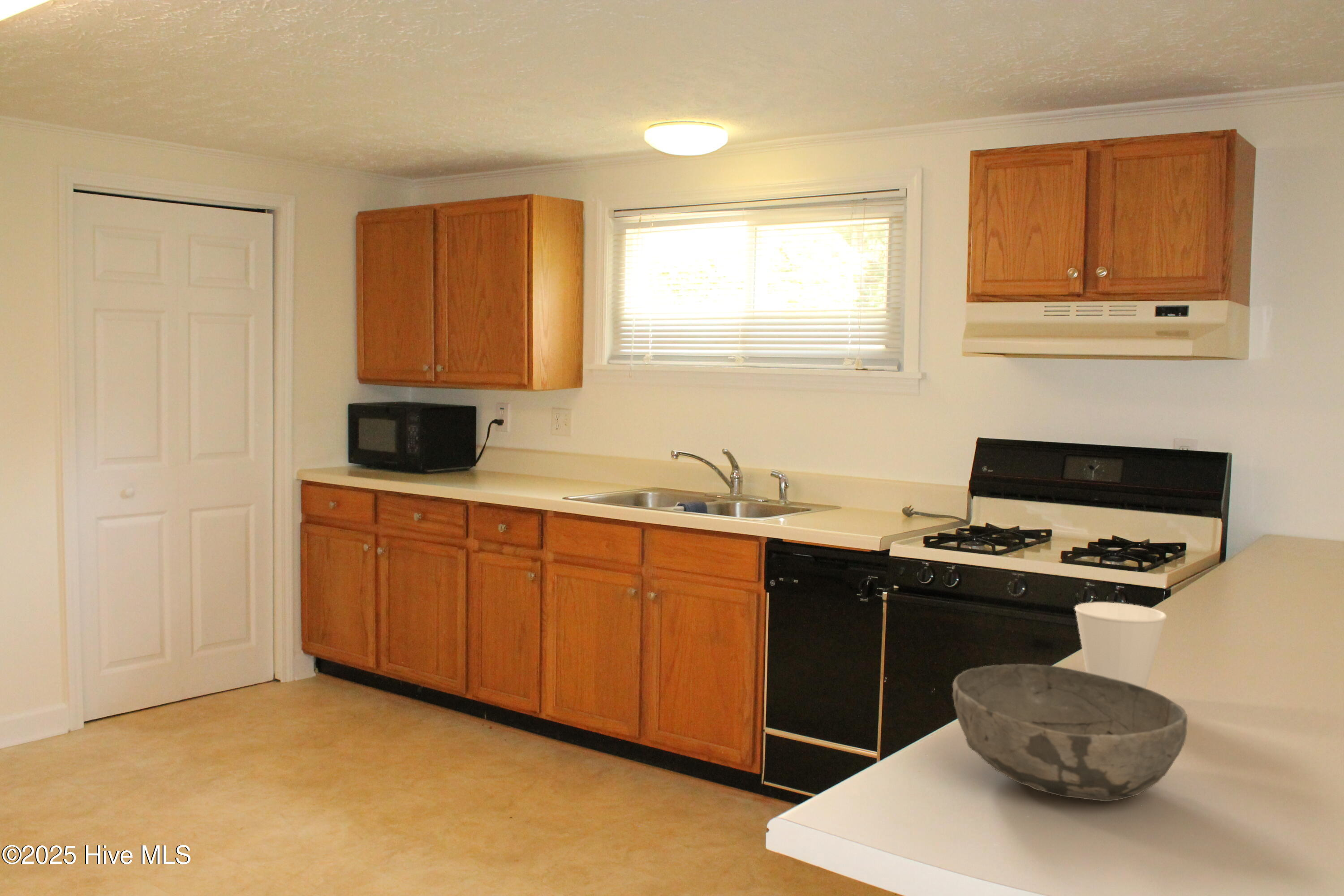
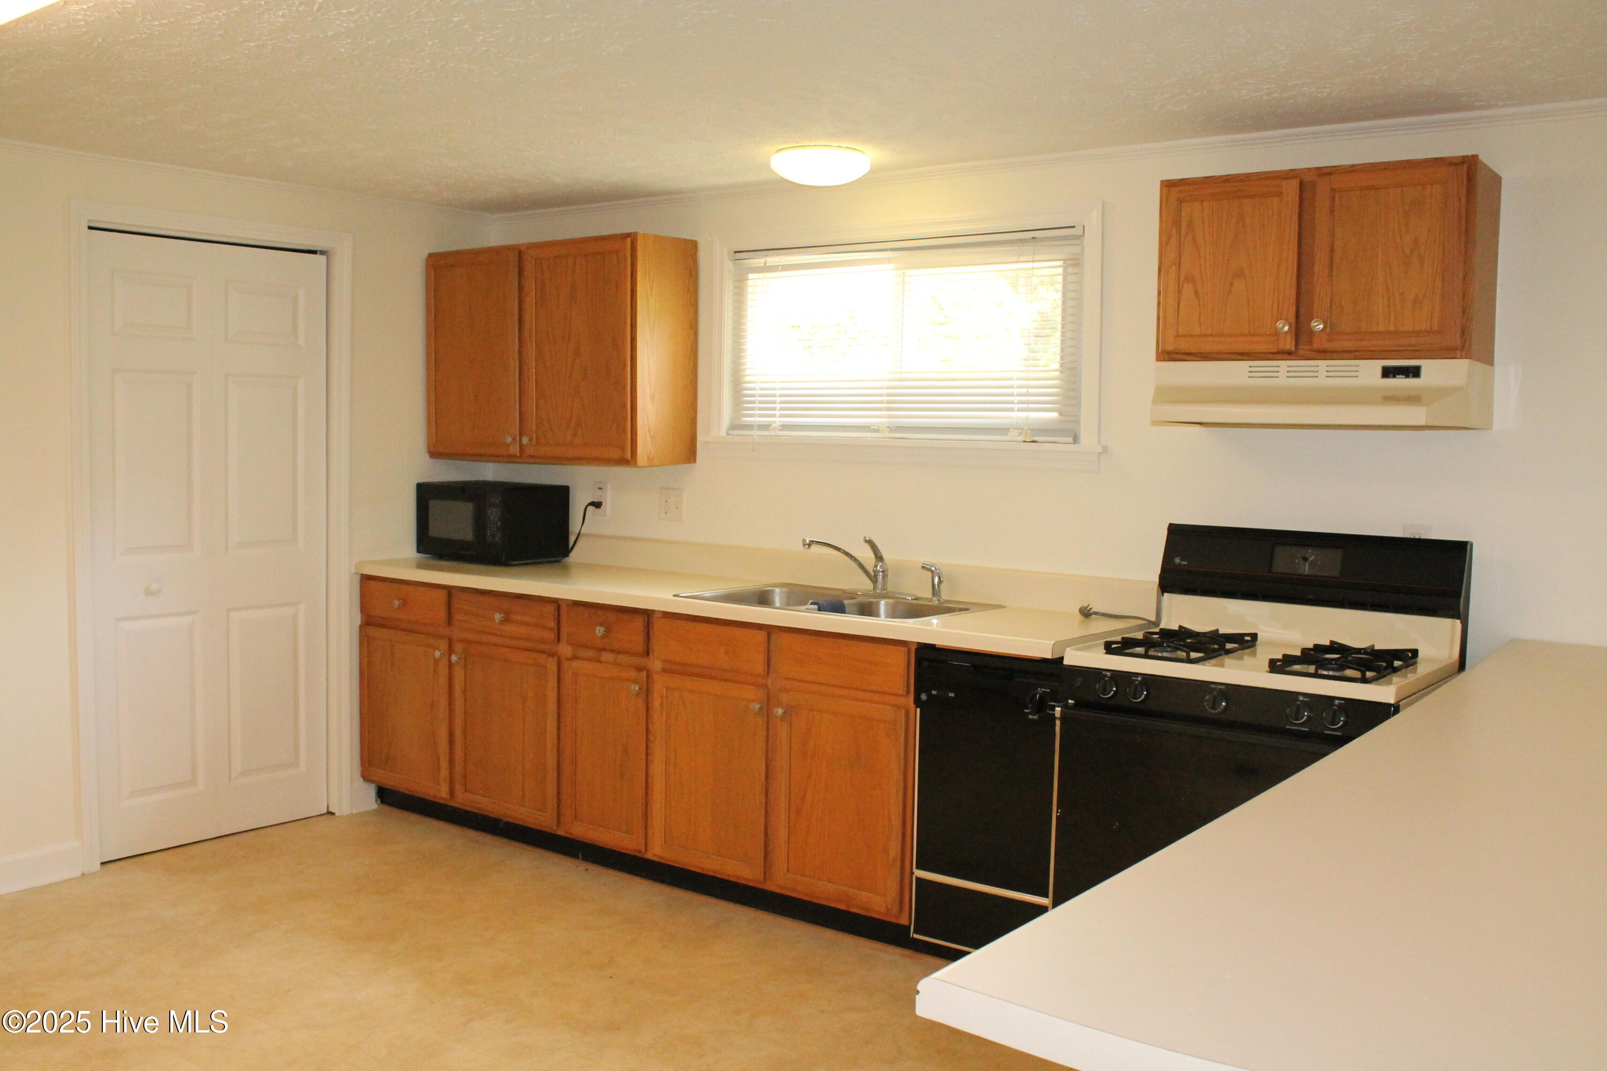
- cup [1074,602,1167,689]
- bowl [952,663,1188,802]
